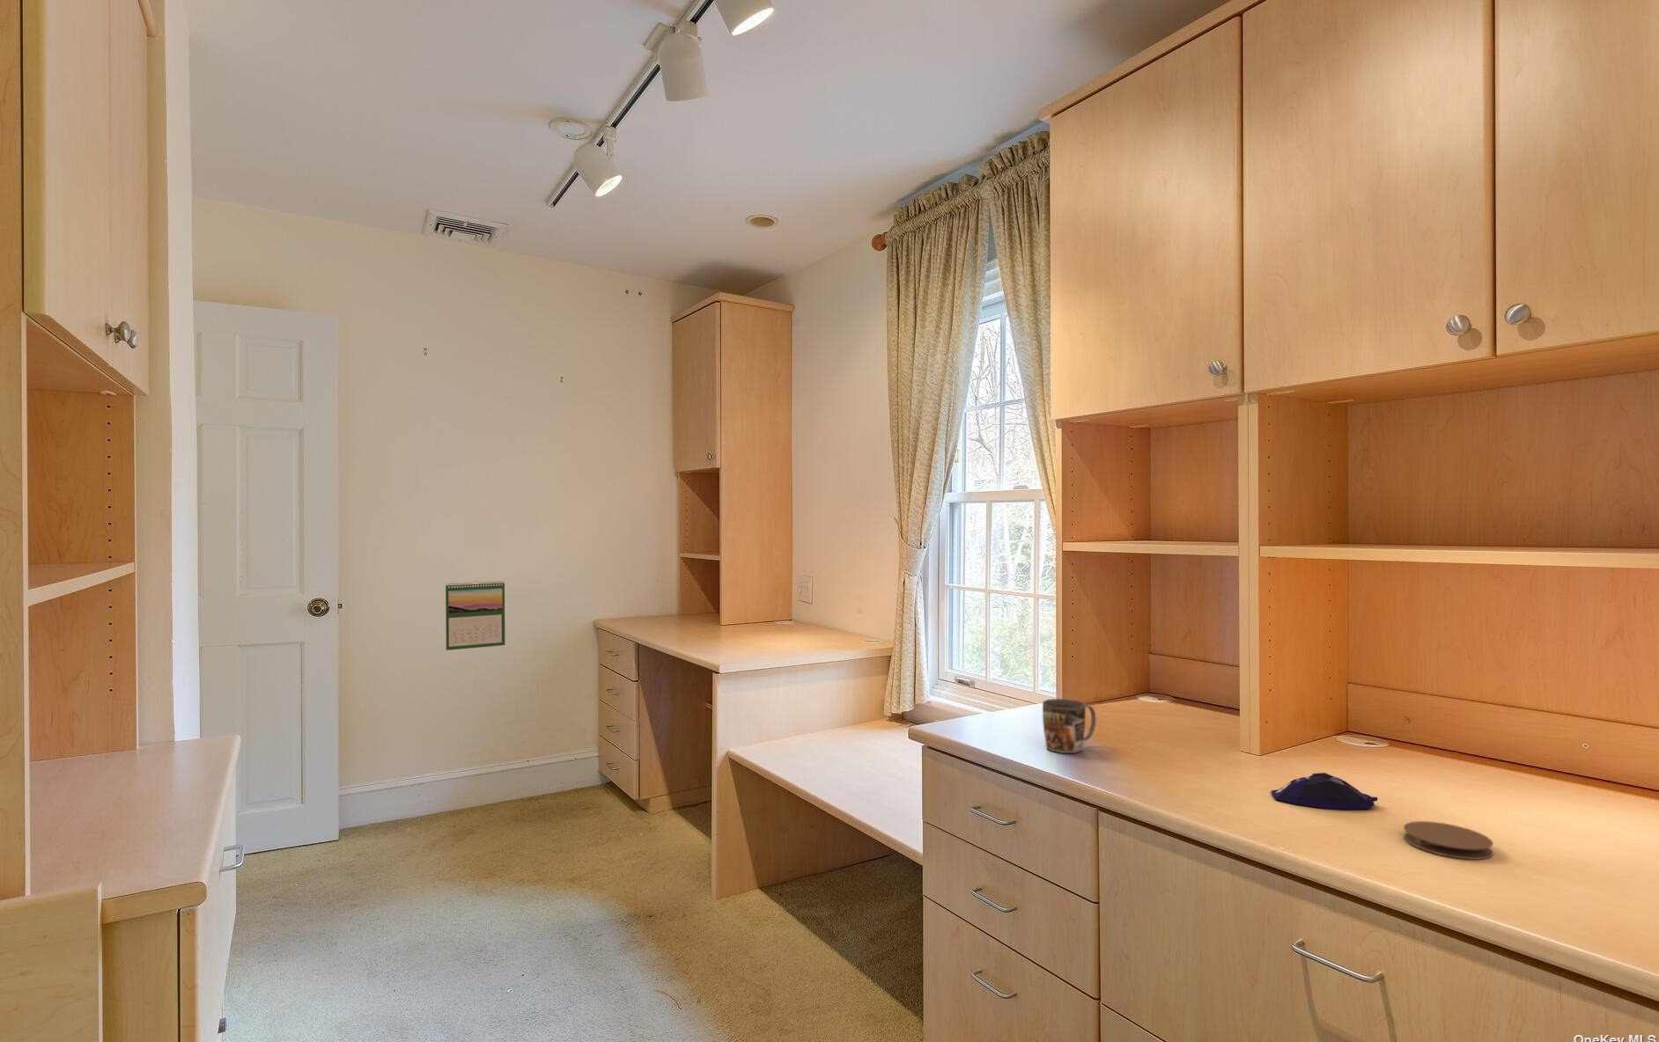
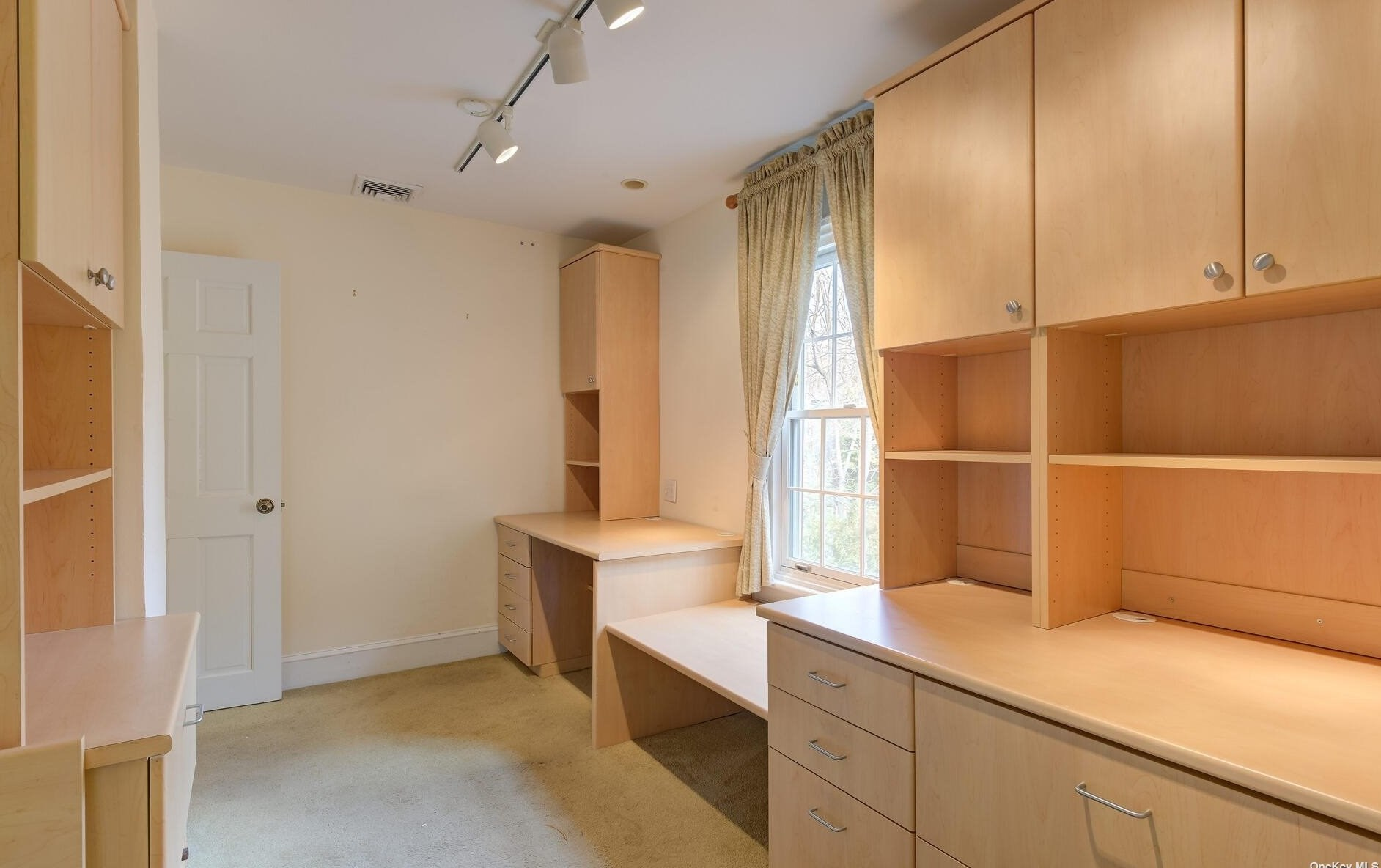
- coaster [1403,820,1494,861]
- mug [1042,697,1097,754]
- calendar [444,580,506,652]
- computer mouse [1270,772,1379,810]
